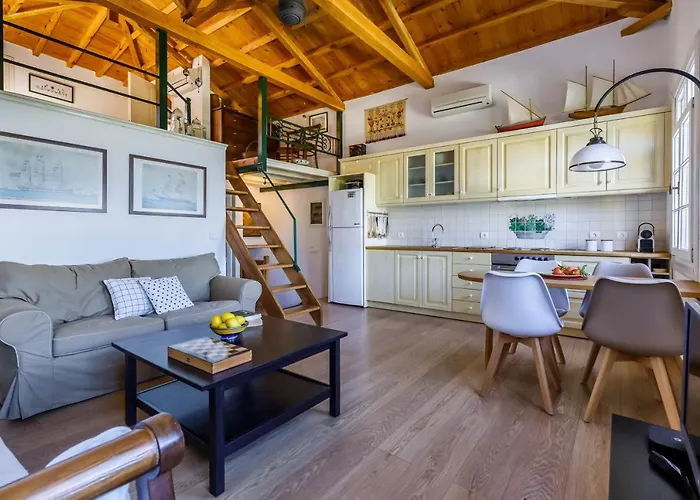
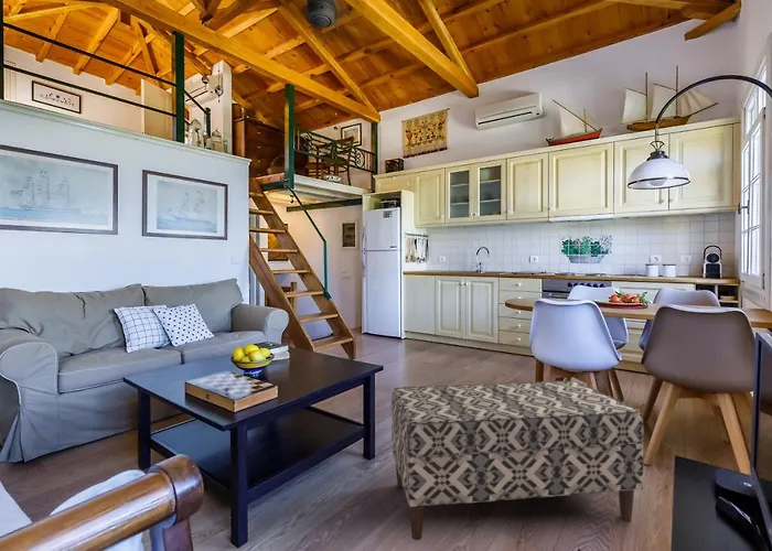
+ bench [390,380,645,541]
